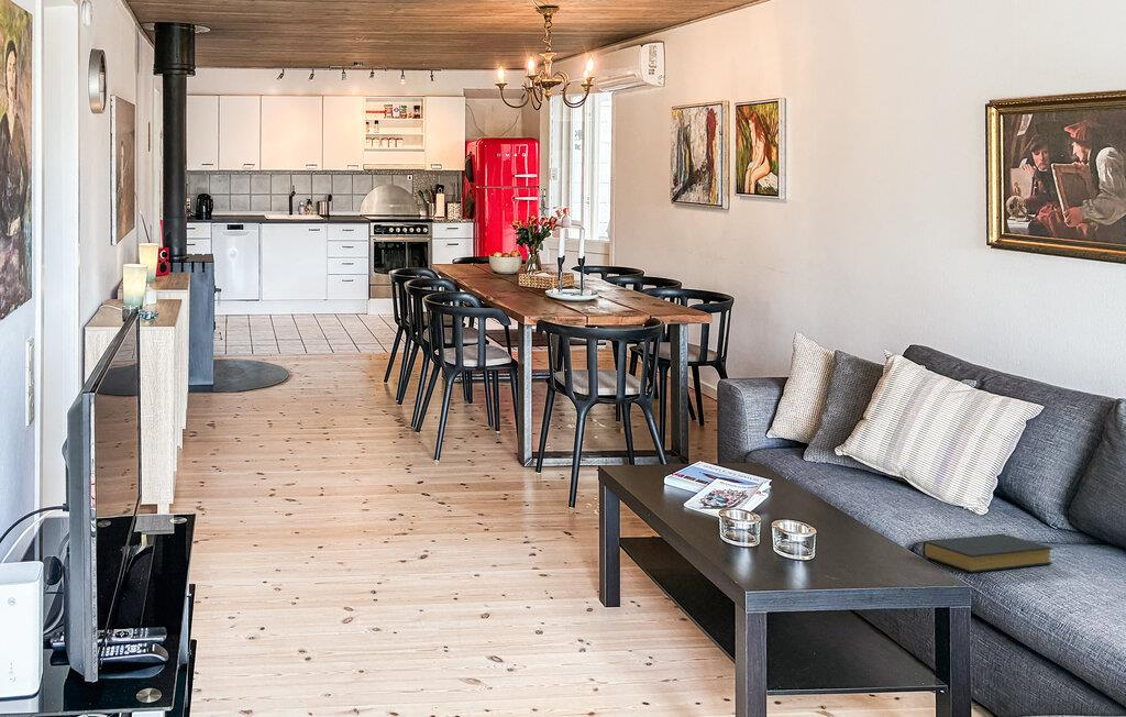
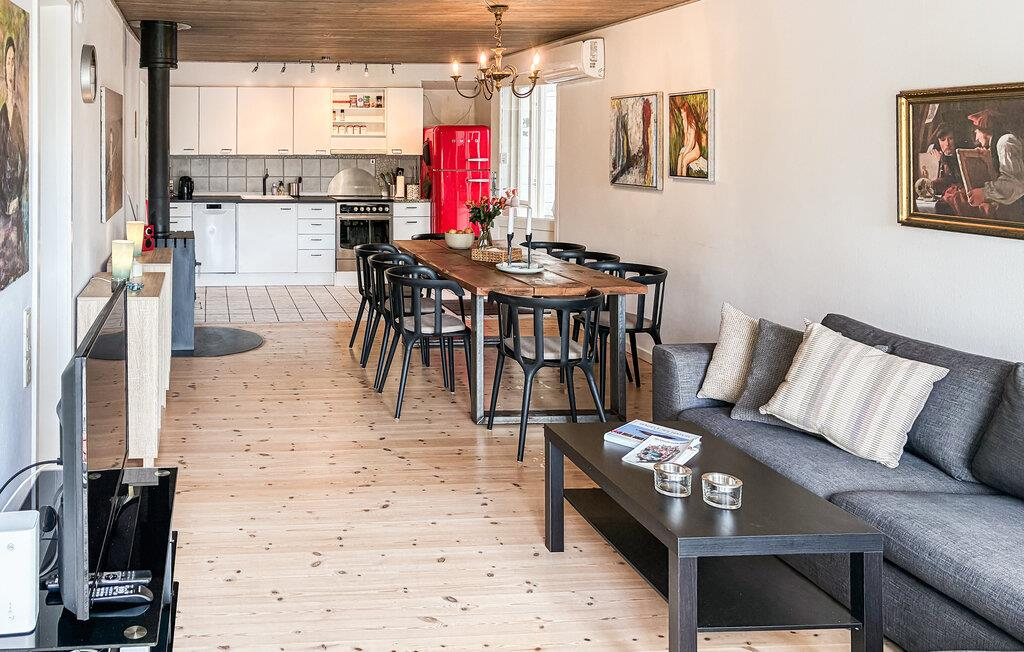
- hardback book [921,532,1055,574]
